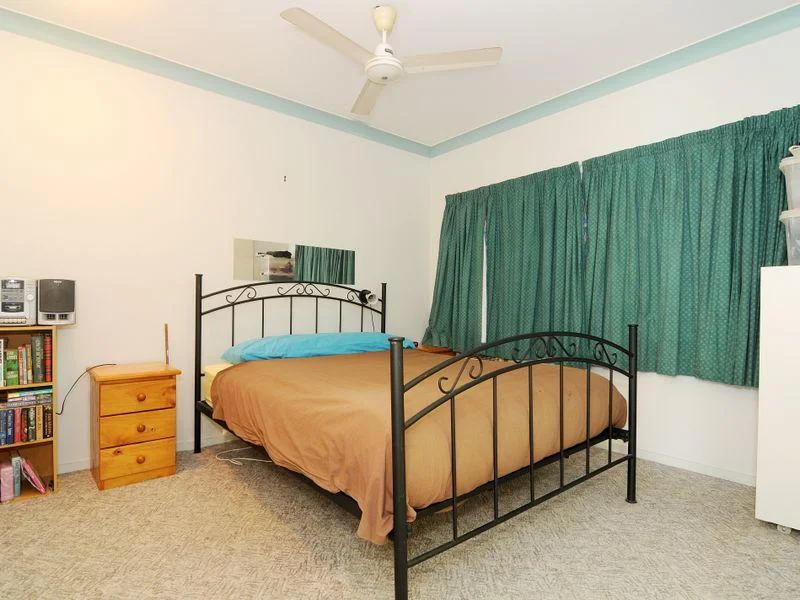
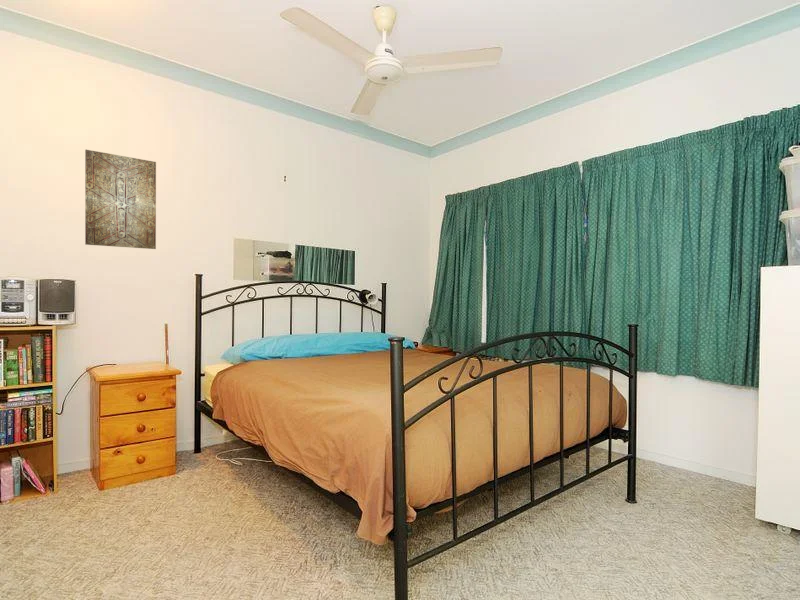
+ wall art [84,149,157,250]
